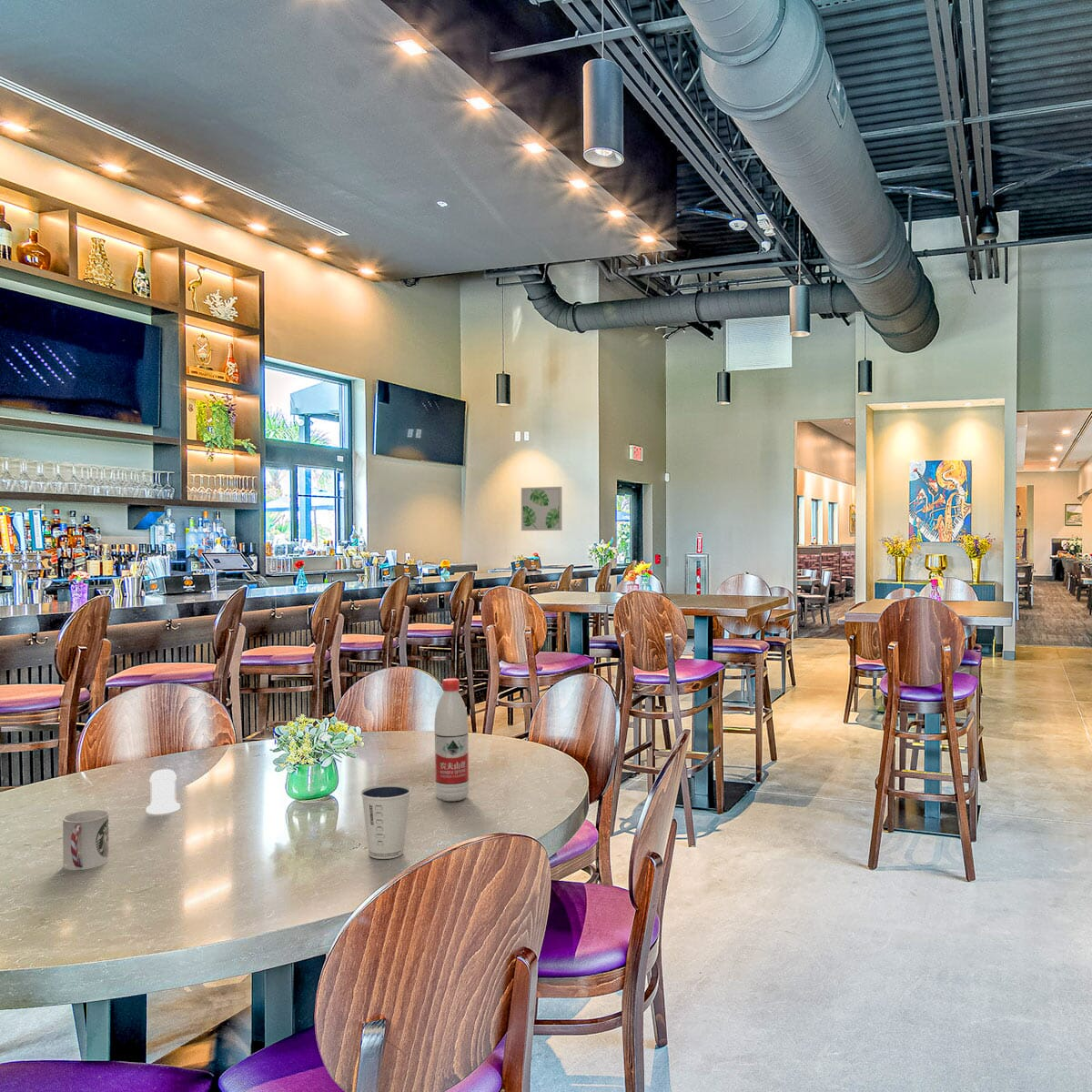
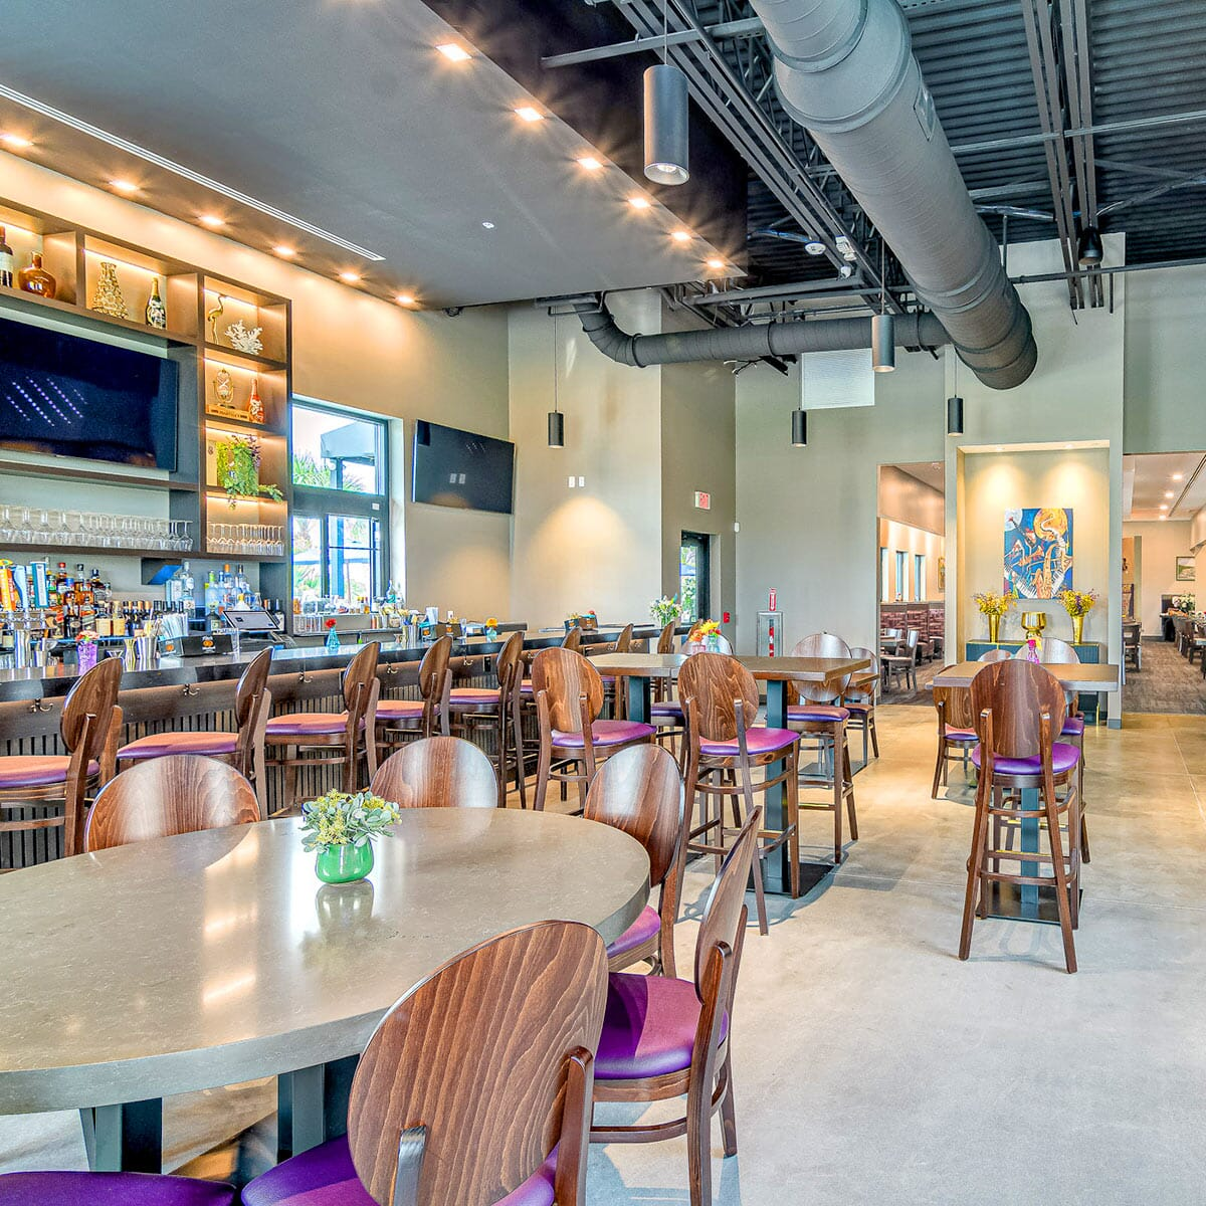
- water bottle [433,677,470,803]
- cup [62,809,109,871]
- dixie cup [360,784,412,860]
- salt shaker [146,768,181,814]
- wall art [521,486,563,531]
